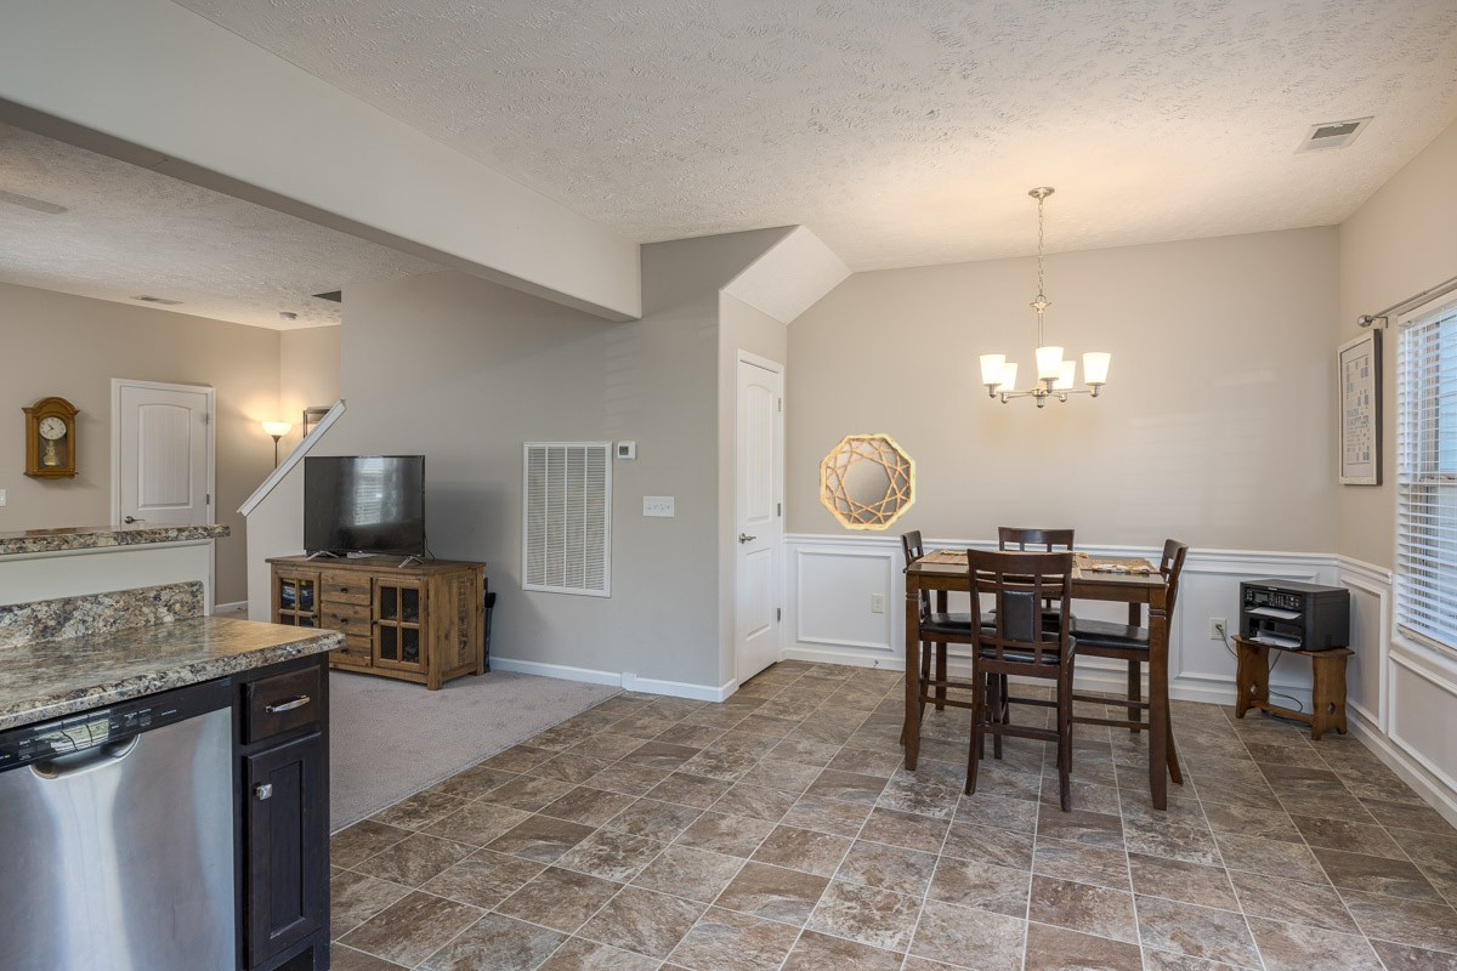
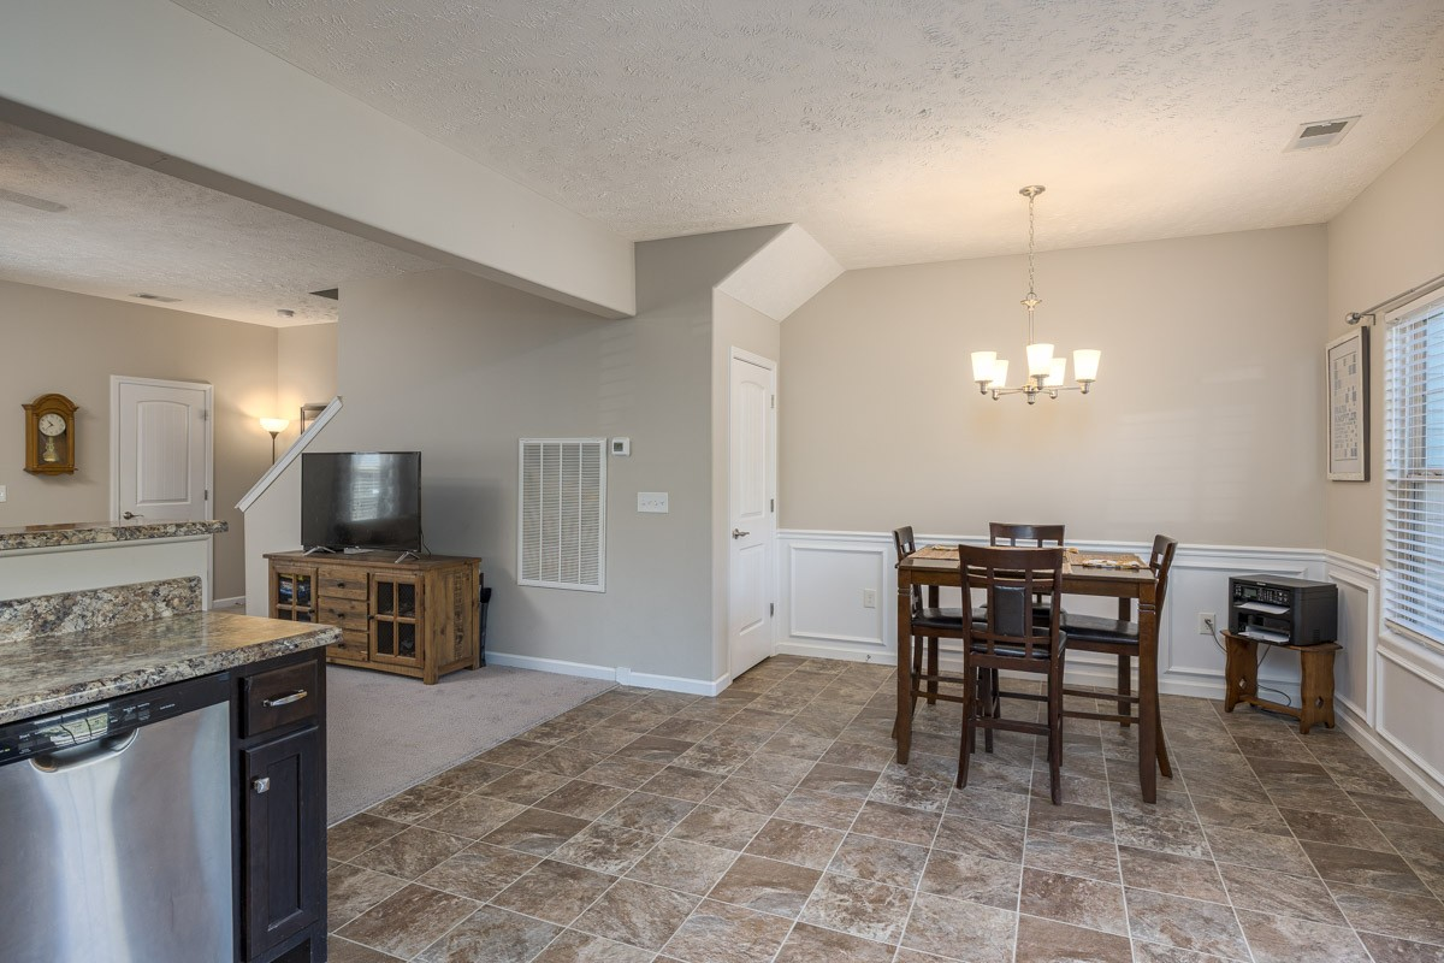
- home mirror [820,433,917,532]
